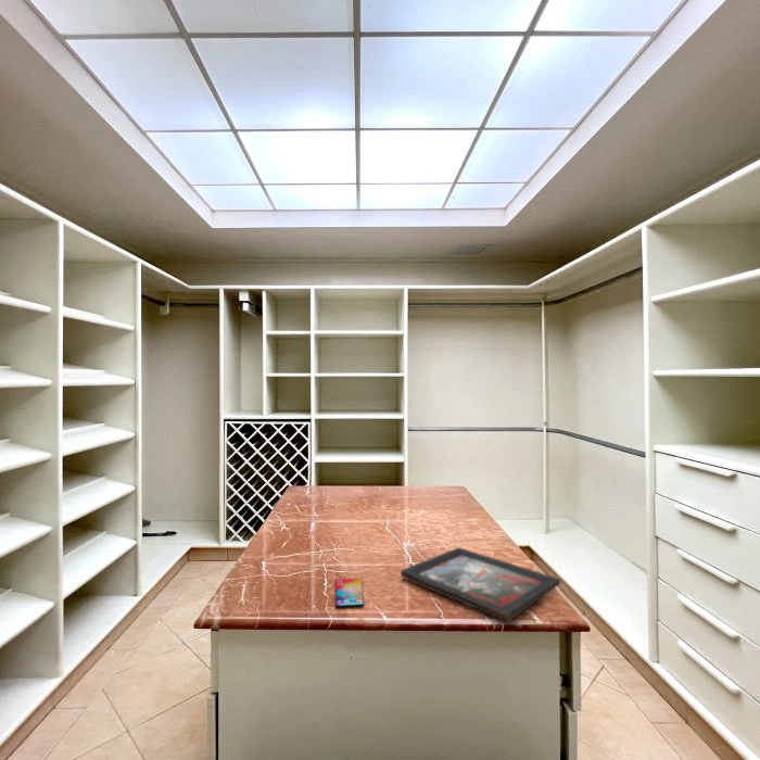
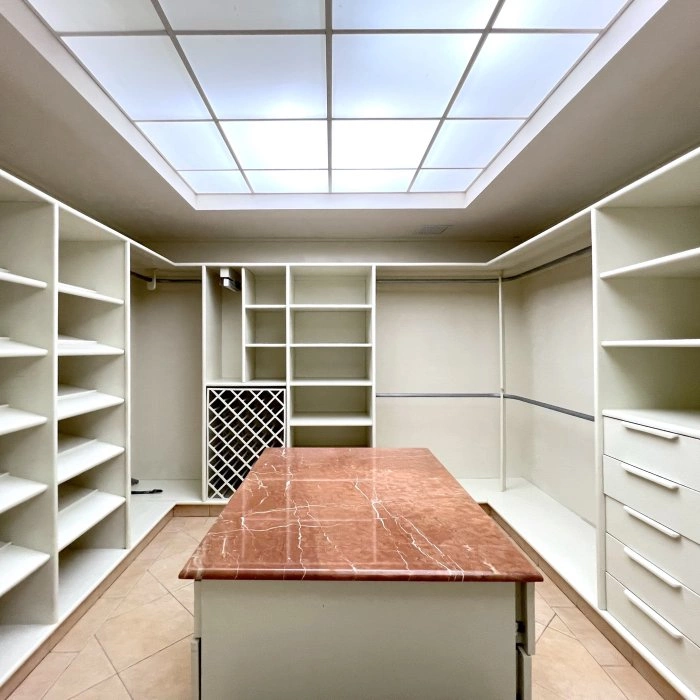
- smartphone [334,578,365,609]
- decorative tray [400,546,562,622]
